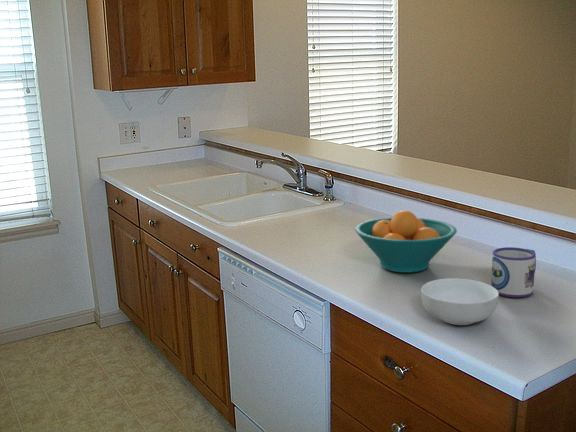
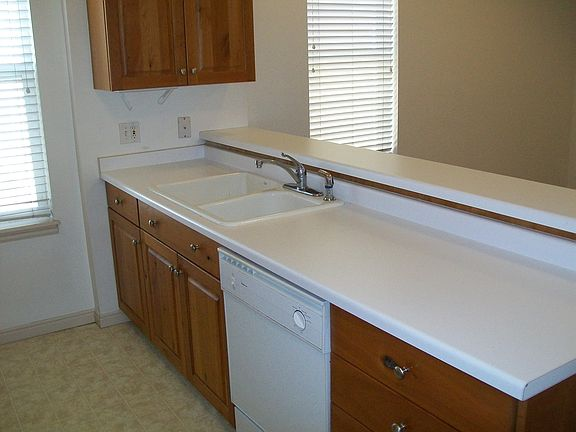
- fruit bowl [354,209,458,274]
- mug [490,246,537,298]
- cereal bowl [420,277,500,326]
